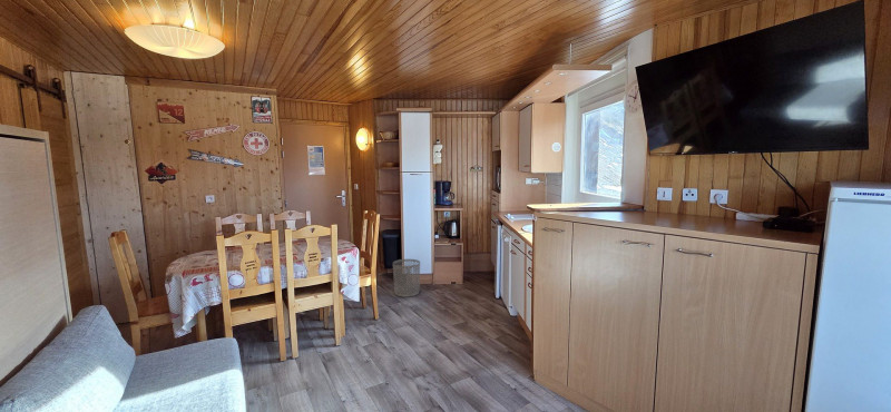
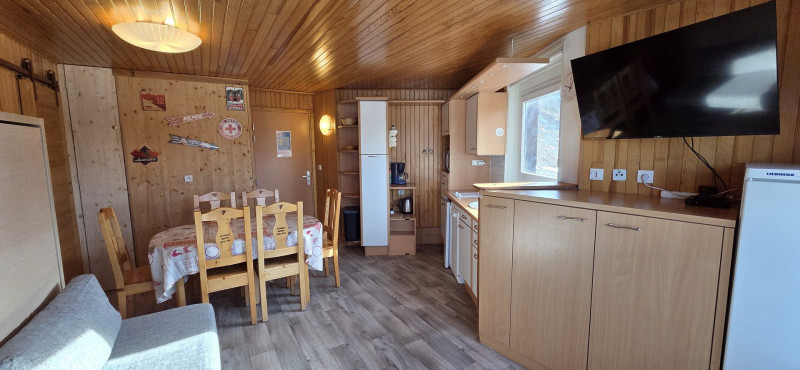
- waste bin [392,258,421,298]
